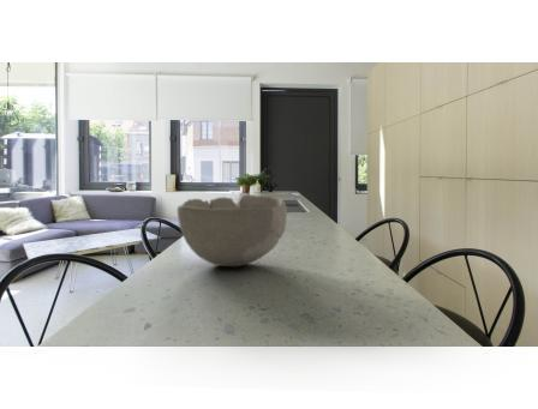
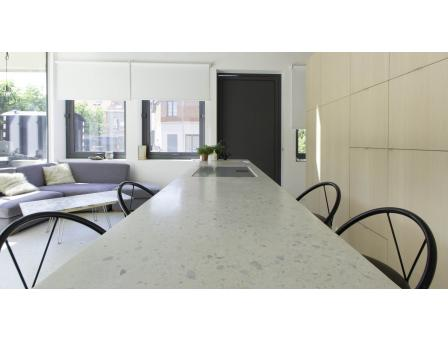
- bowl [177,193,288,267]
